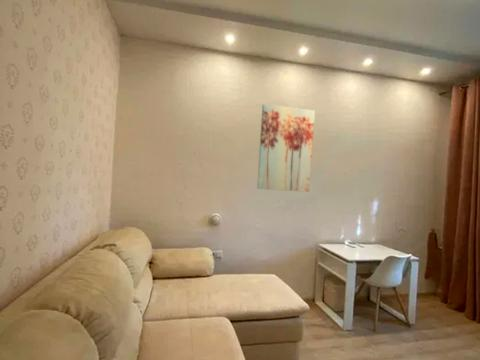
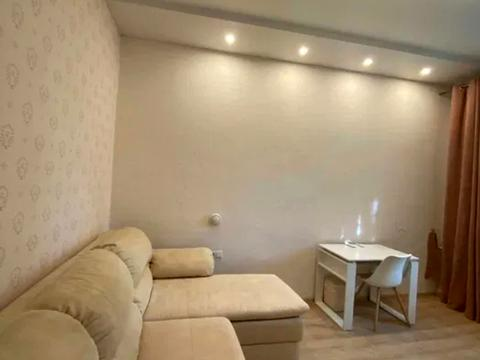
- wall art [256,104,316,193]
